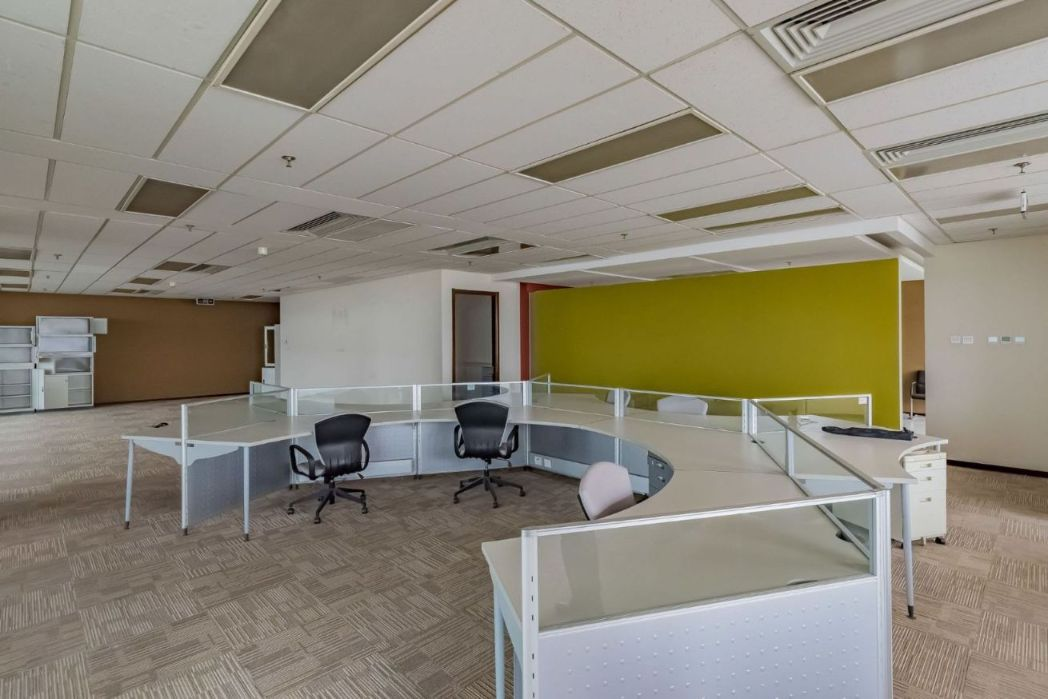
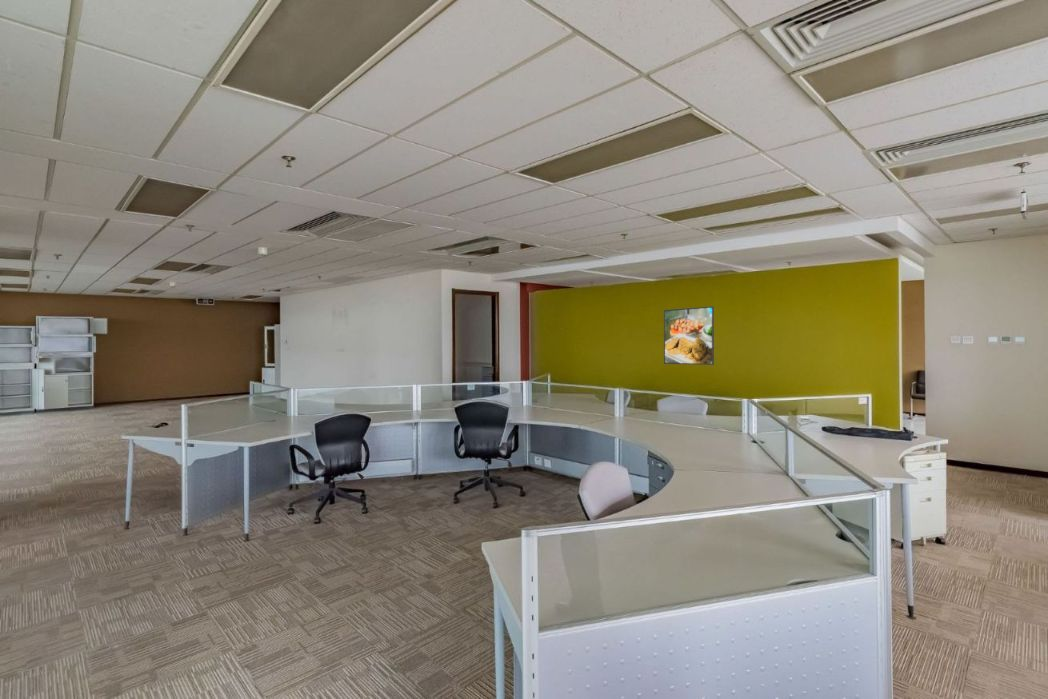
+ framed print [663,305,715,366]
